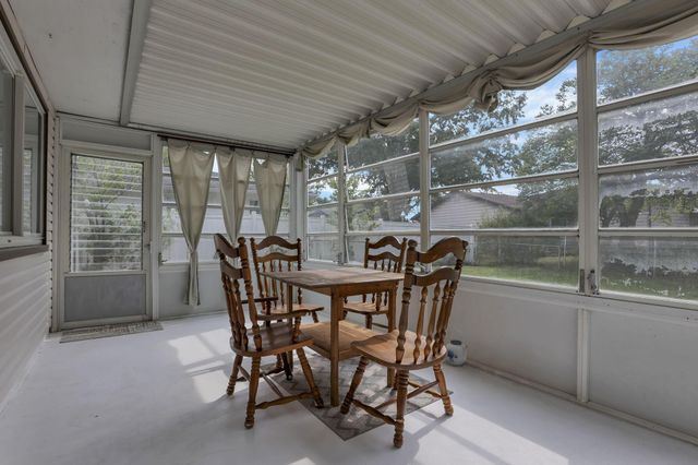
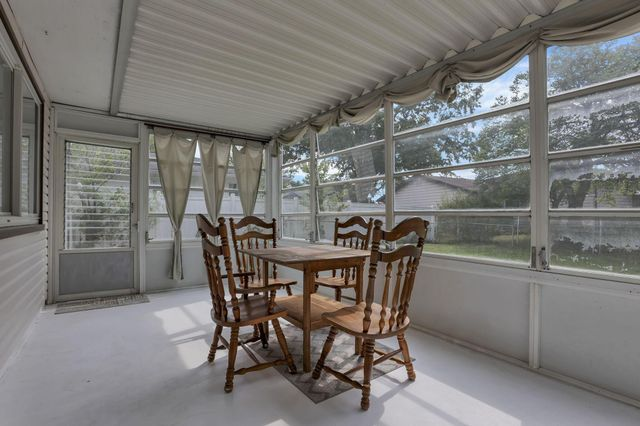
- teapot [445,327,469,367]
